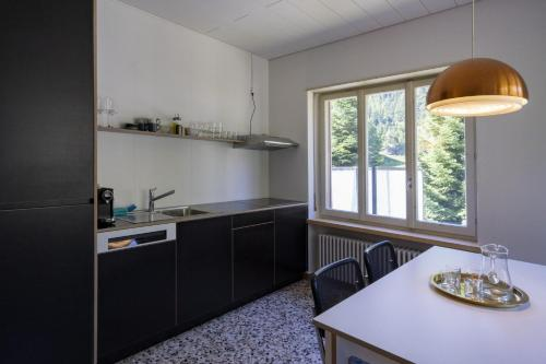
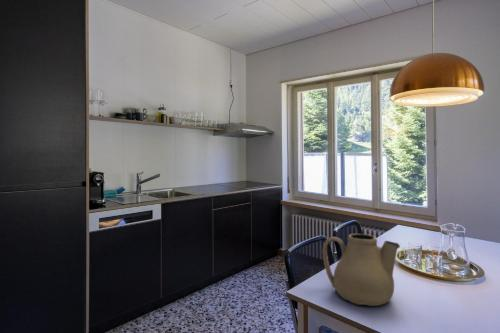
+ teapot [322,233,401,307]
